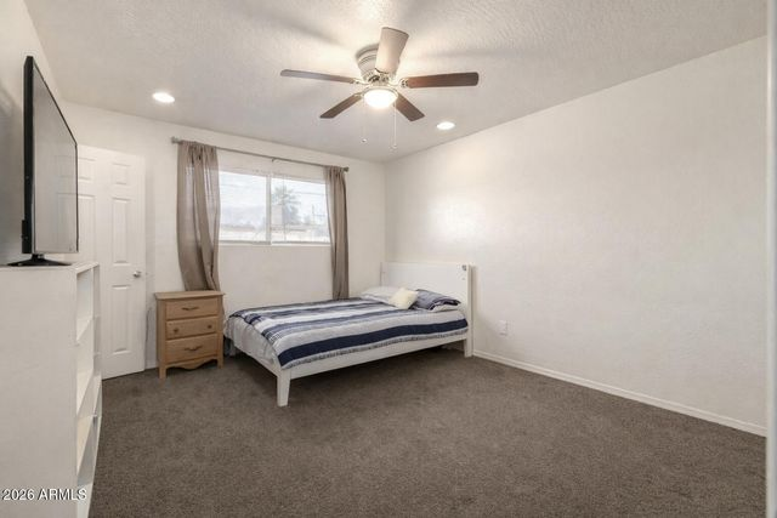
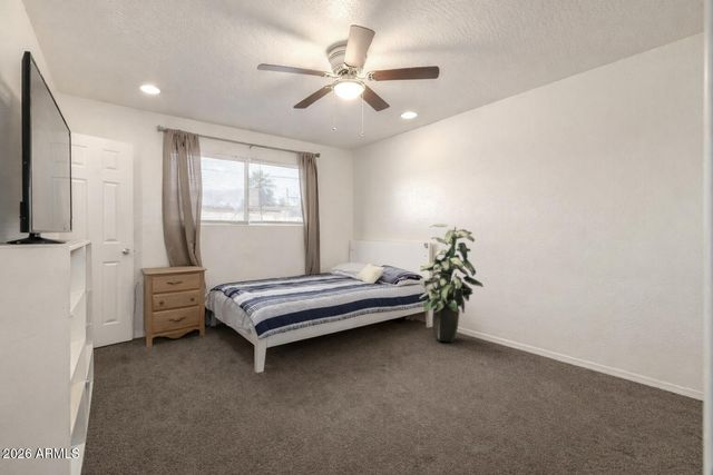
+ indoor plant [419,222,485,343]
